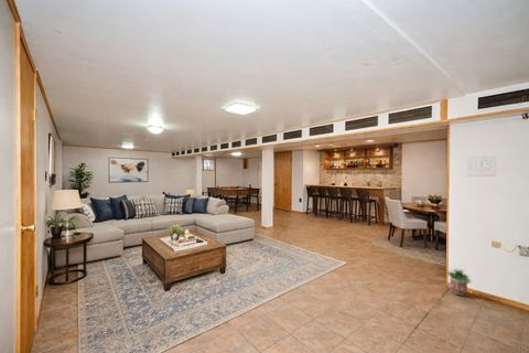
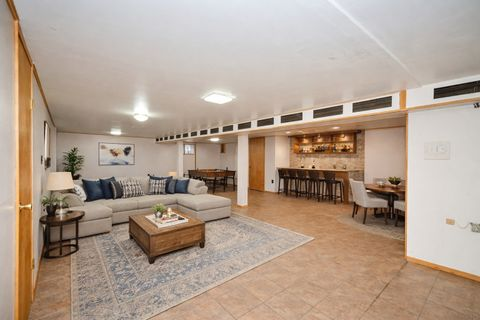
- potted plant [445,267,473,297]
